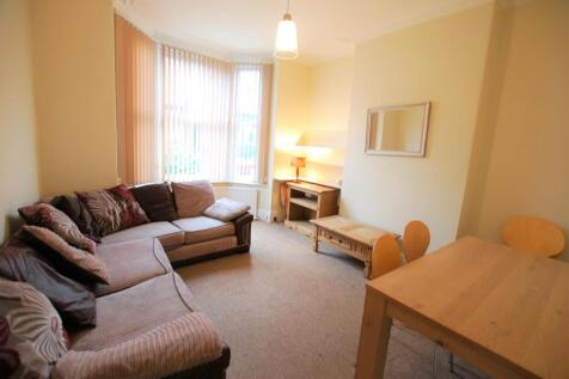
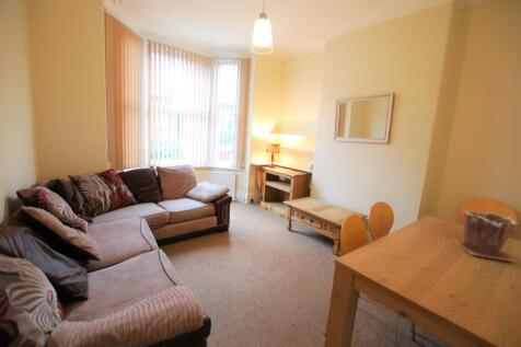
+ plant pot [453,210,519,264]
